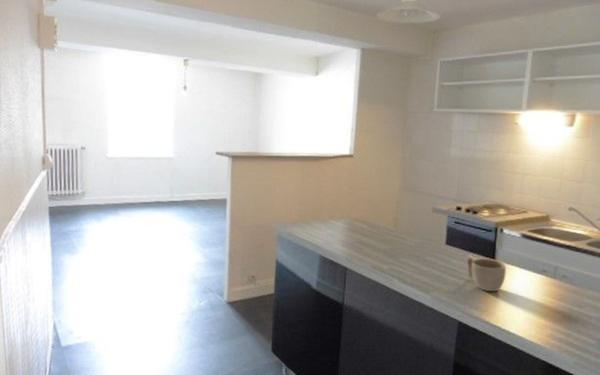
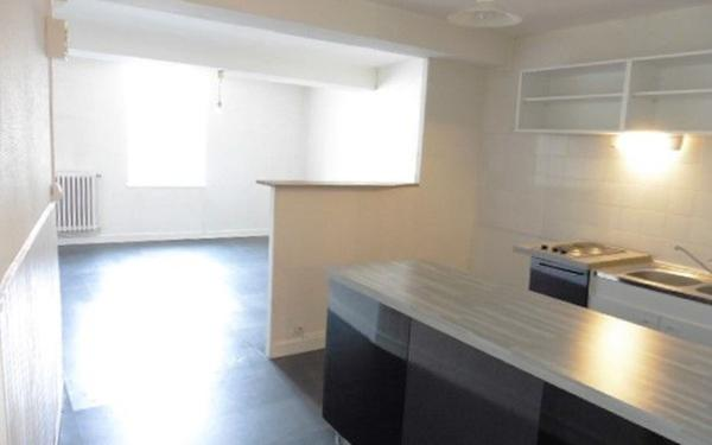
- cup [466,254,507,292]
